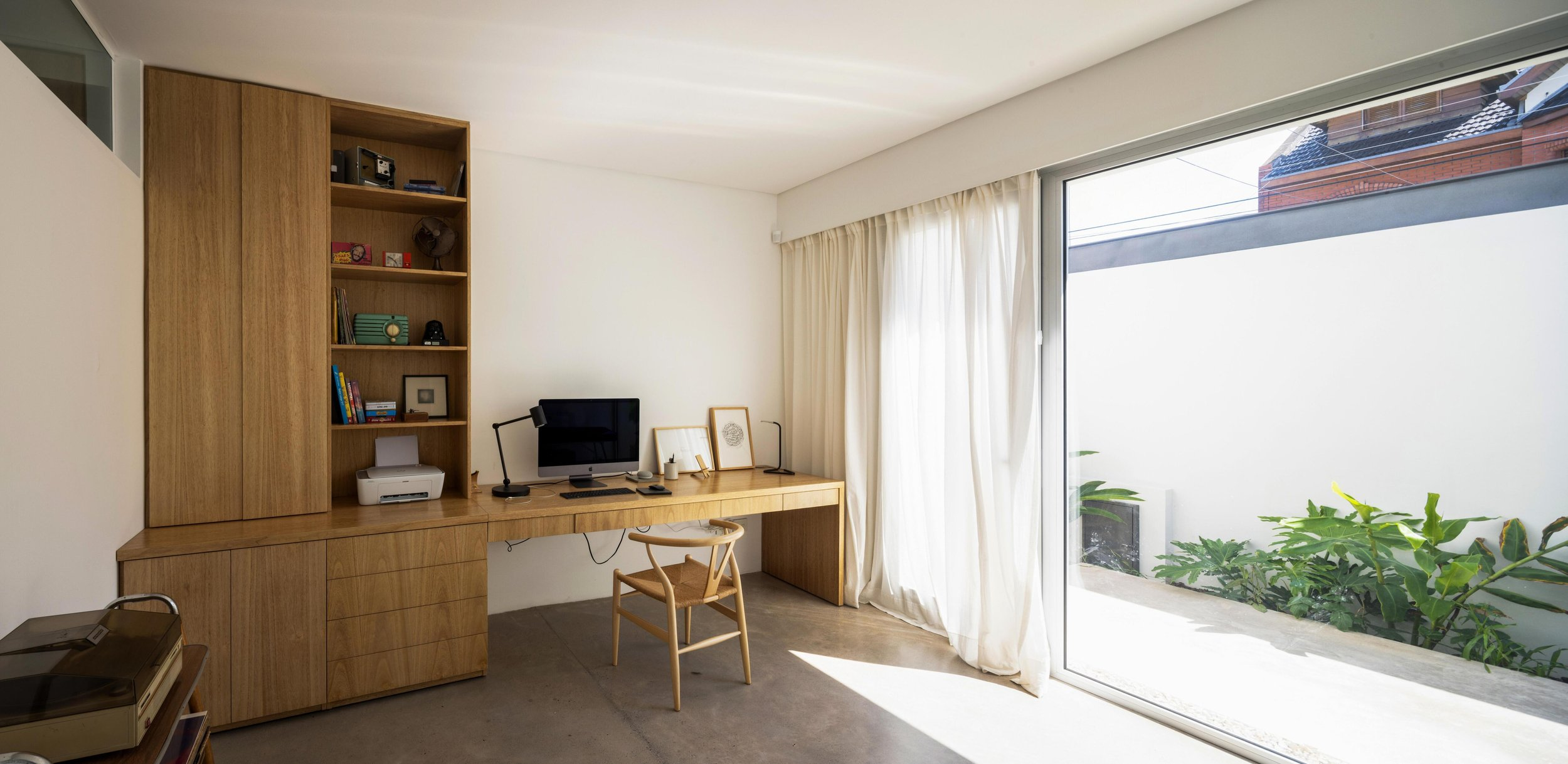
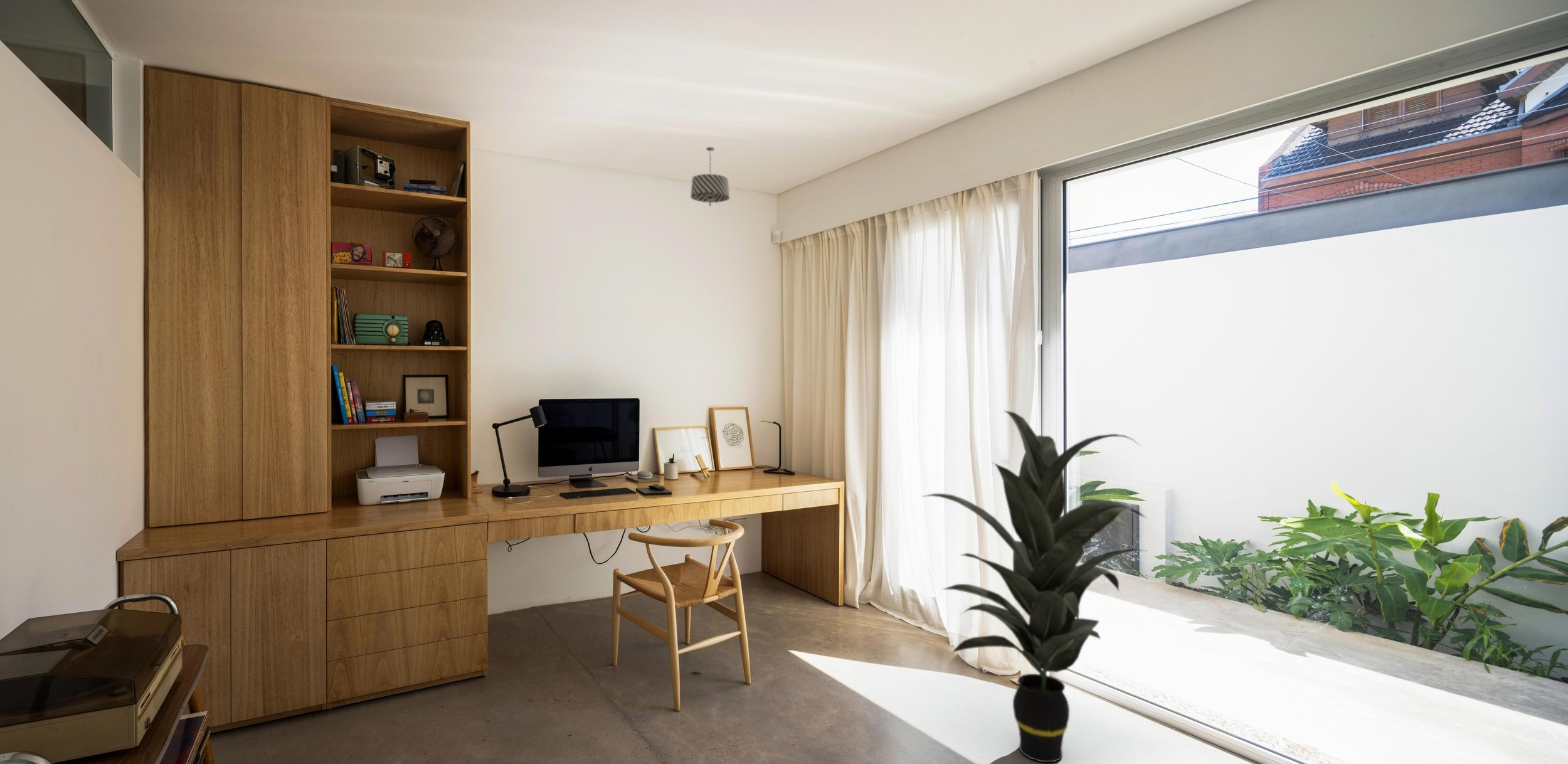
+ indoor plant [920,410,1148,763]
+ pendant light [690,147,730,207]
